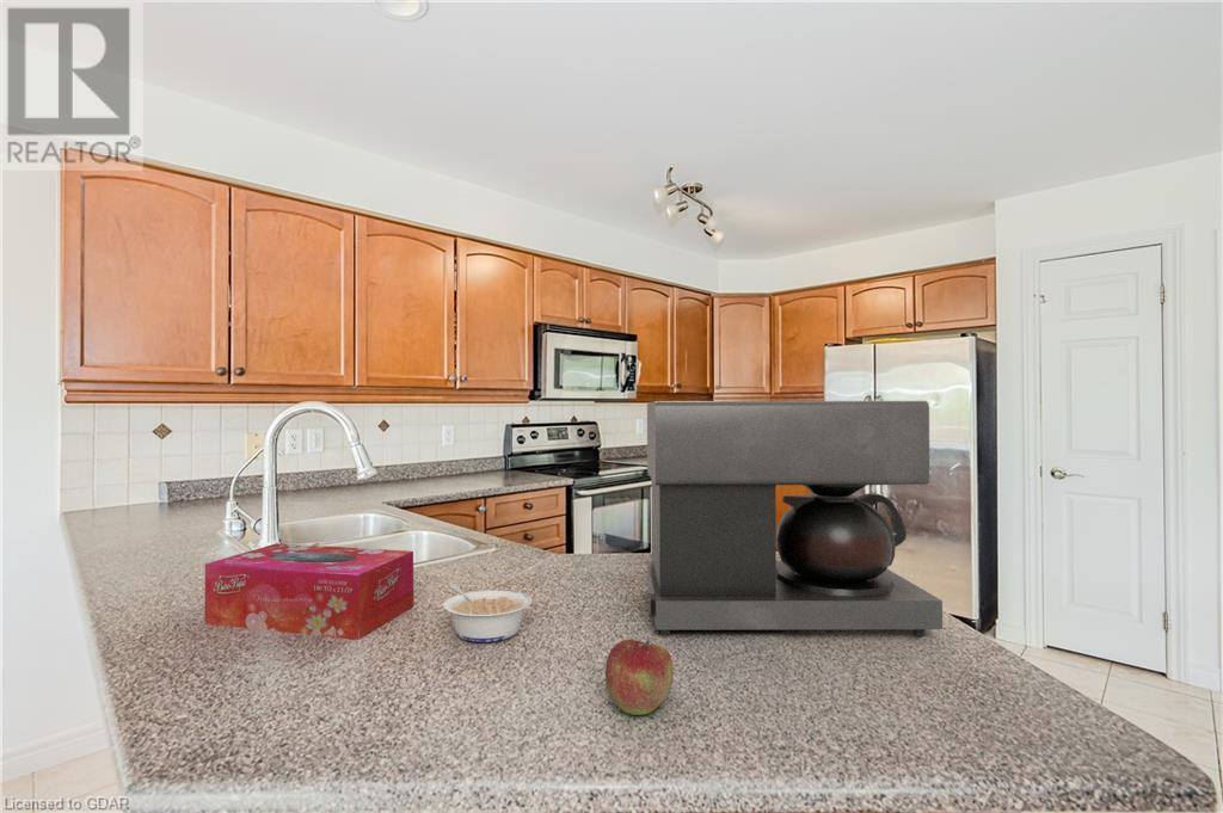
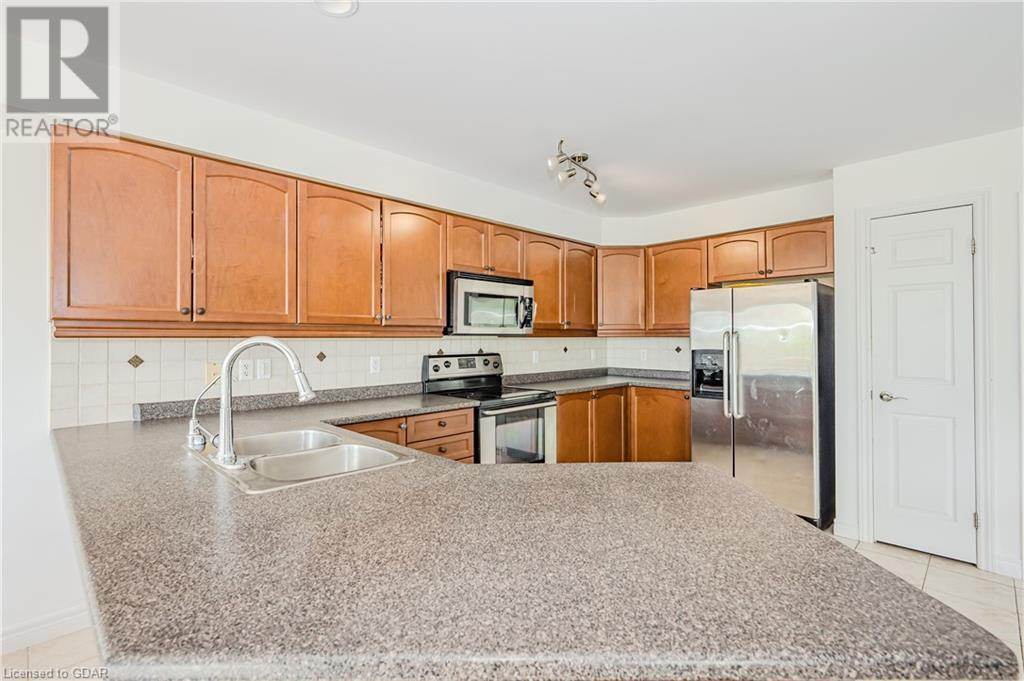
- tissue box [204,542,414,641]
- coffee maker [646,400,944,638]
- legume [442,583,533,643]
- fruit [604,638,674,716]
